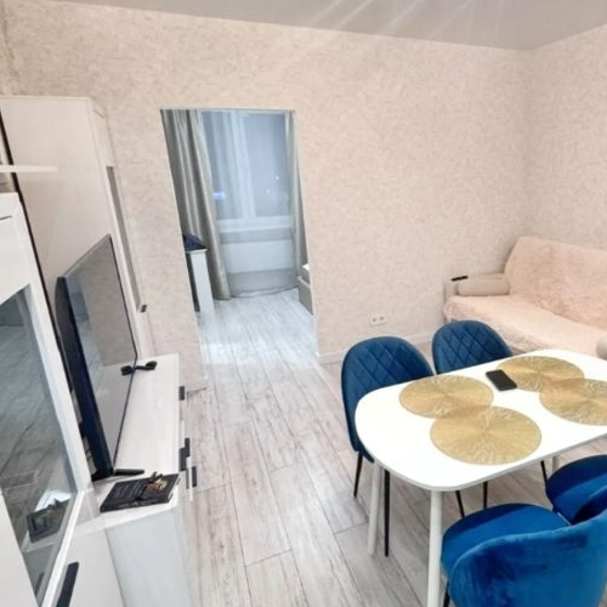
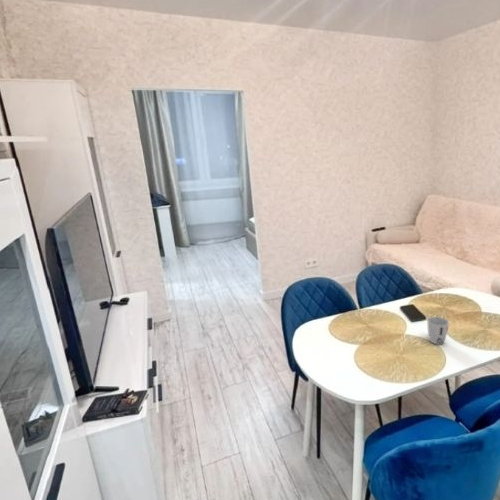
+ cup [426,316,450,345]
